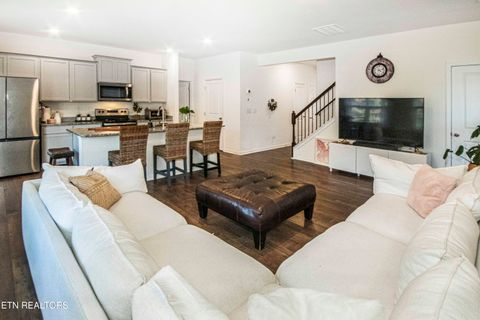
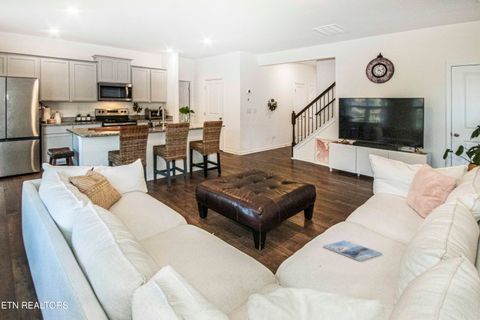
+ magazine [322,239,383,262]
